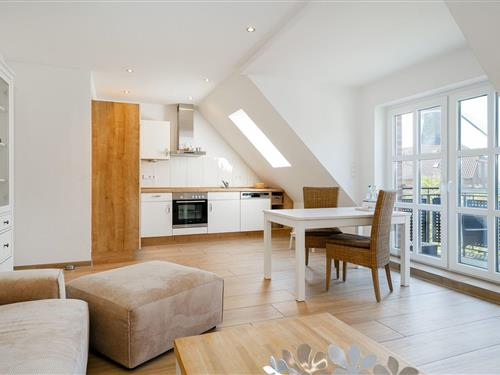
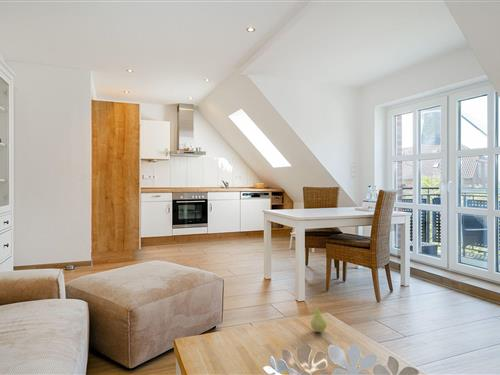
+ fruit [309,301,327,333]
